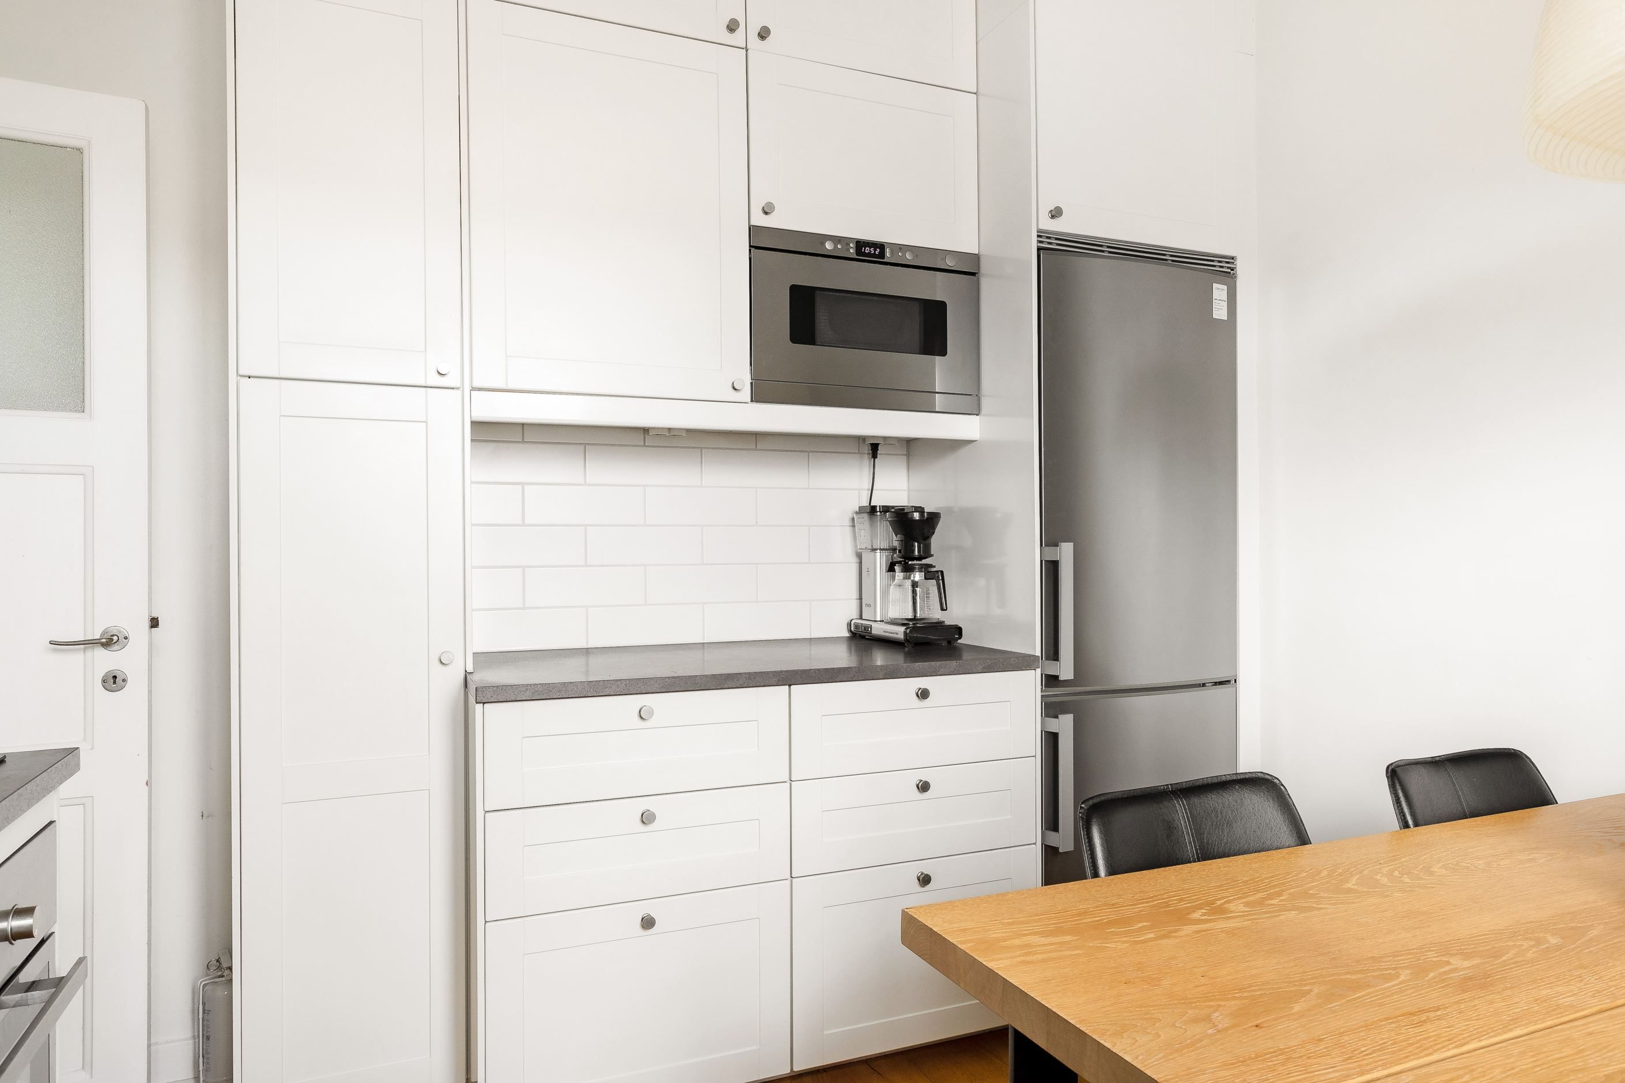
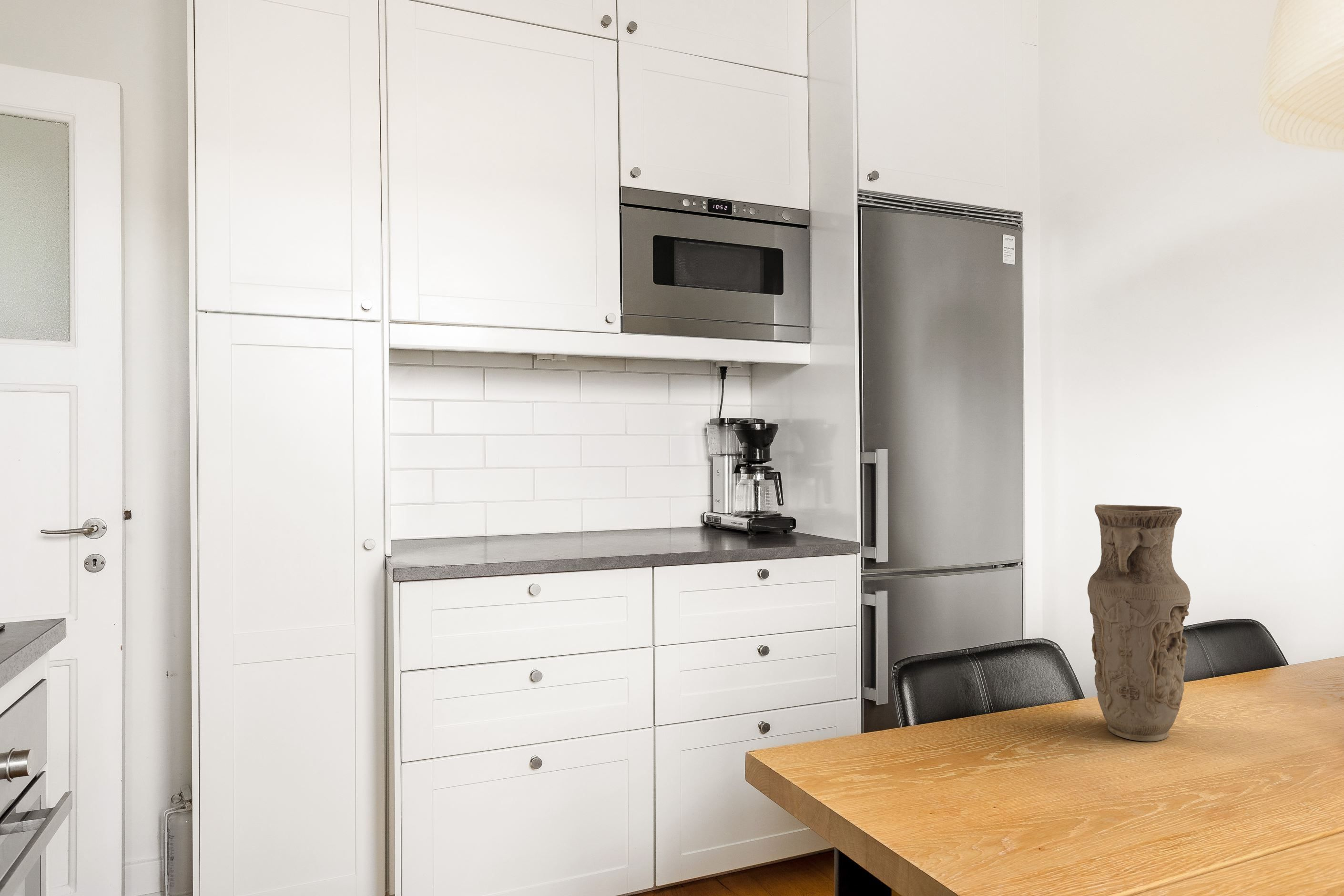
+ vase [1087,504,1191,742]
